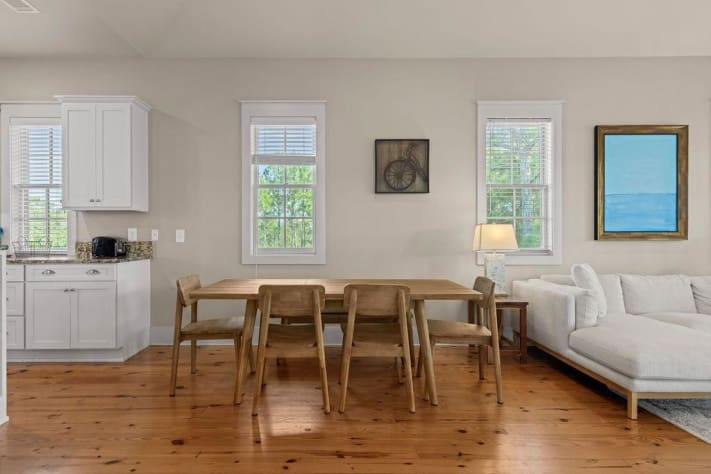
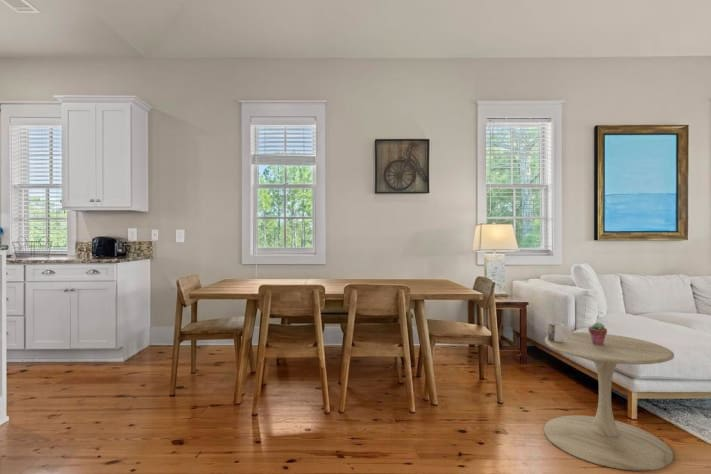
+ side table [543,331,675,472]
+ potted succulent [587,321,608,345]
+ mug [547,321,572,342]
